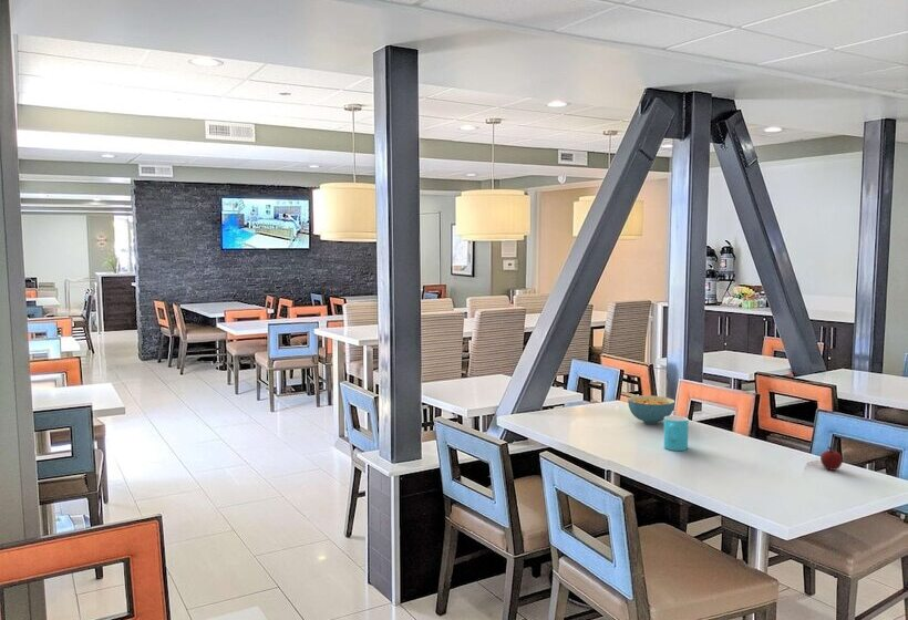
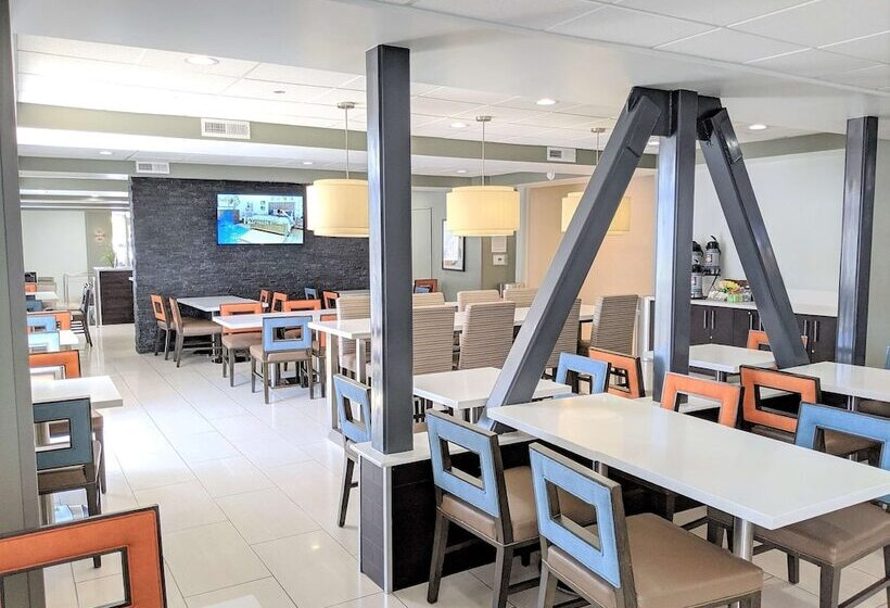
- cereal bowl [627,394,675,425]
- cup [662,415,690,452]
- apple [819,445,844,472]
